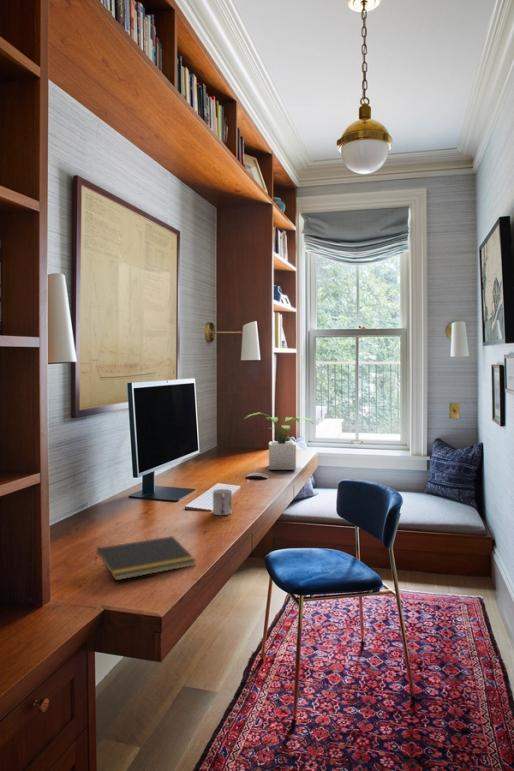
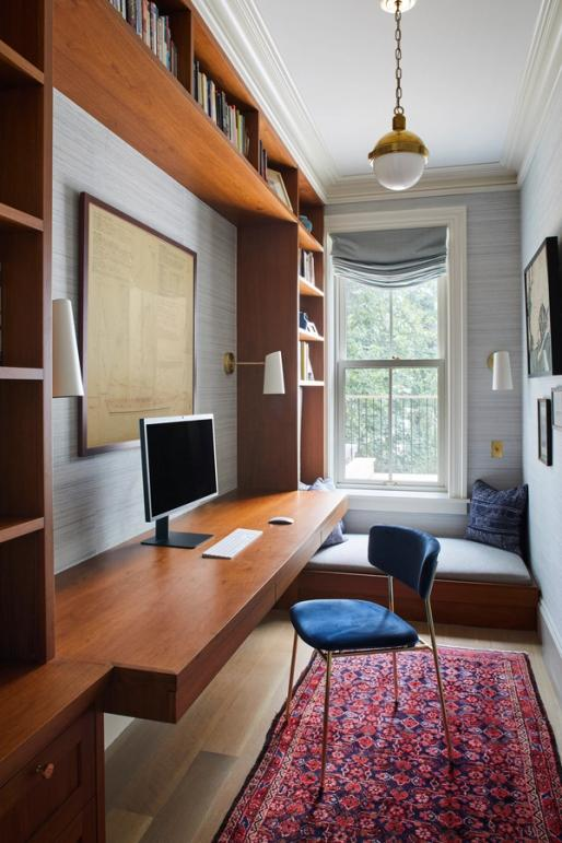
- cup [212,488,233,516]
- potted plant [243,412,314,471]
- notepad [94,535,197,581]
